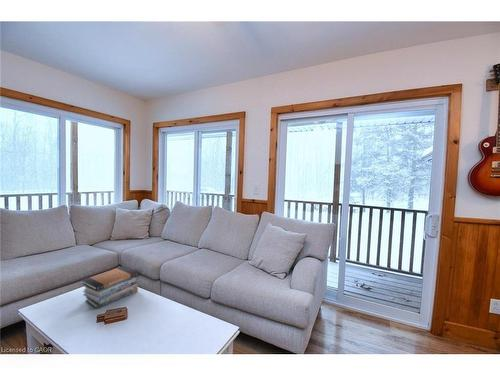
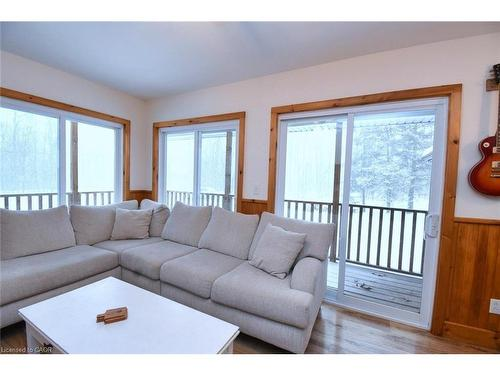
- book stack [81,265,139,310]
